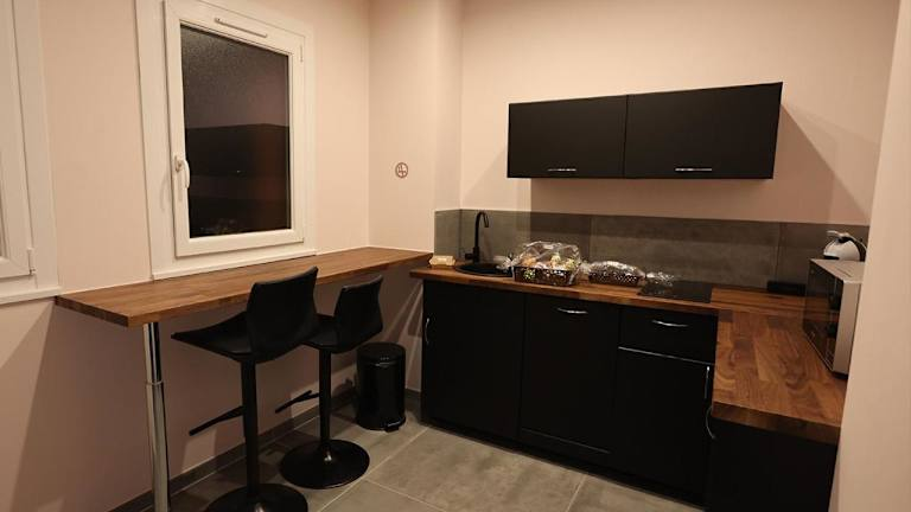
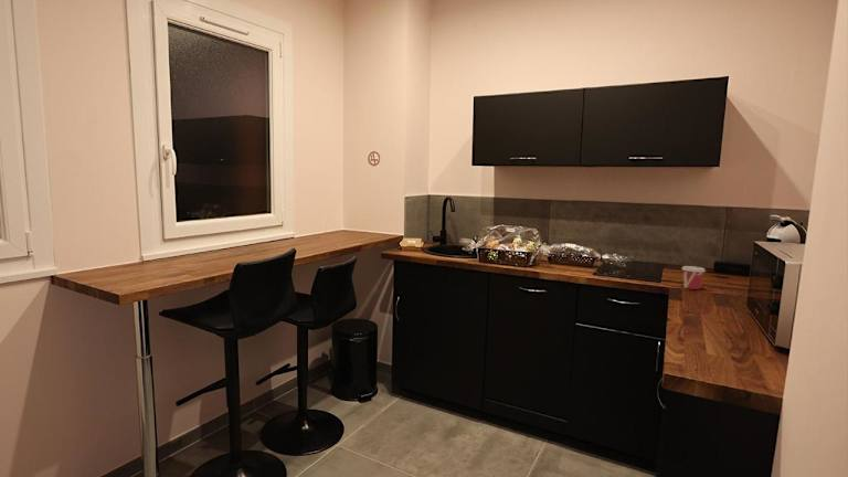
+ cup [680,265,707,290]
